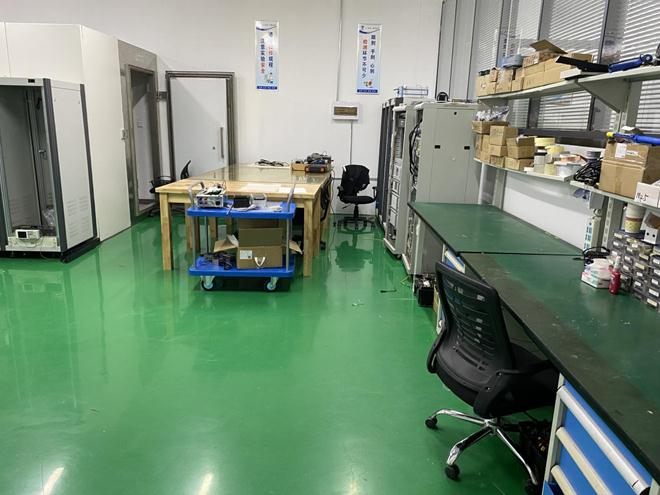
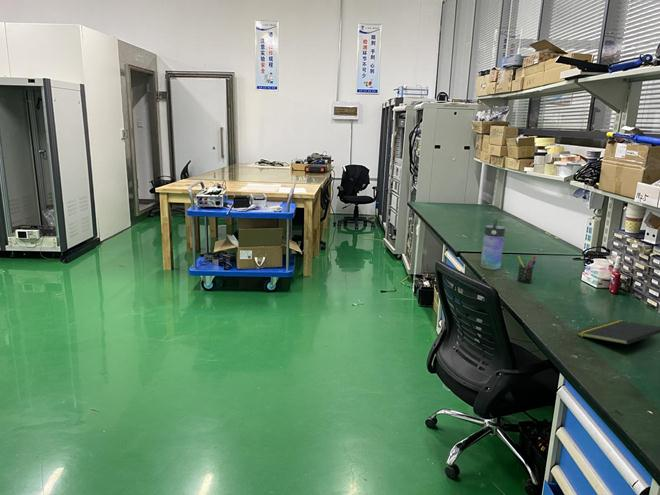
+ notepad [576,319,660,345]
+ water bottle [480,216,506,271]
+ pen holder [516,255,537,284]
